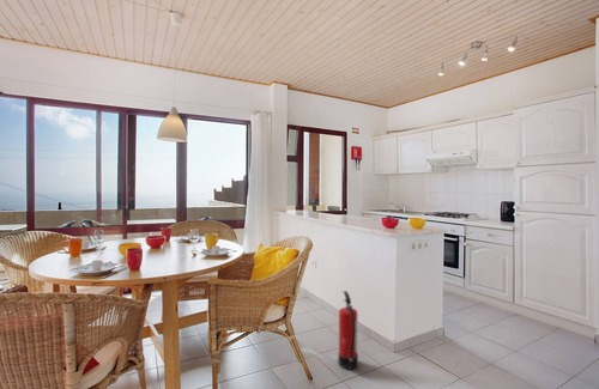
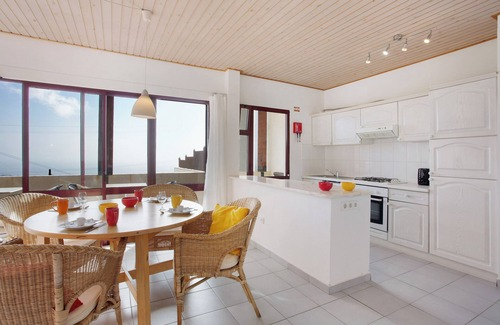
- fire extinguisher [337,290,359,370]
